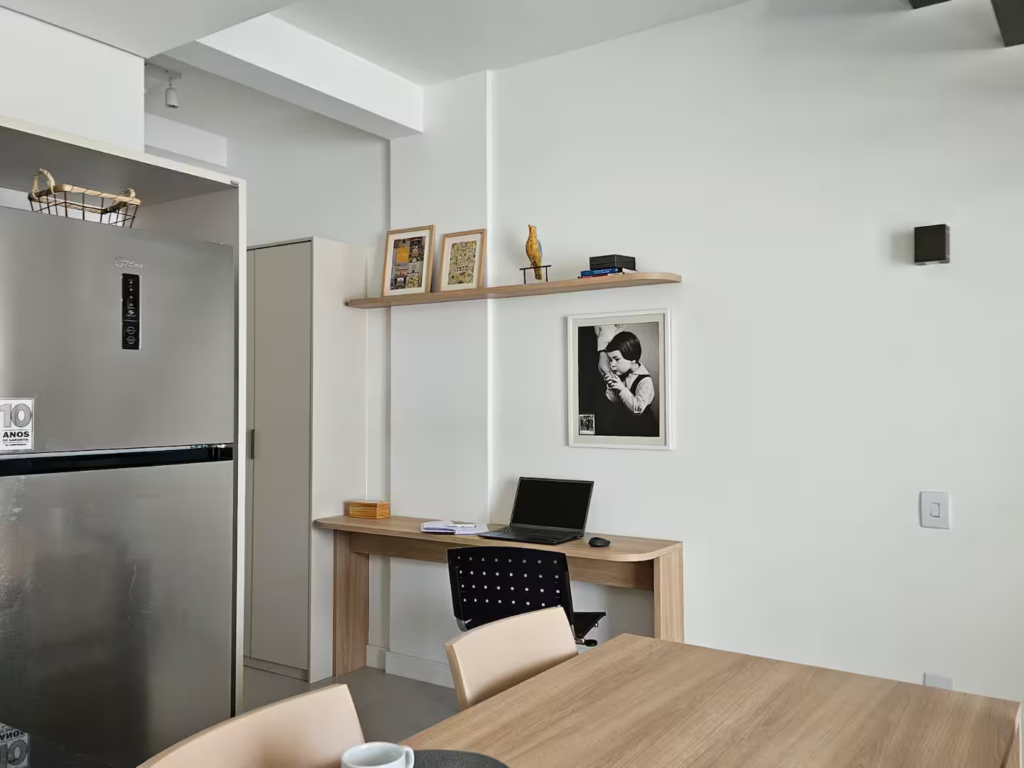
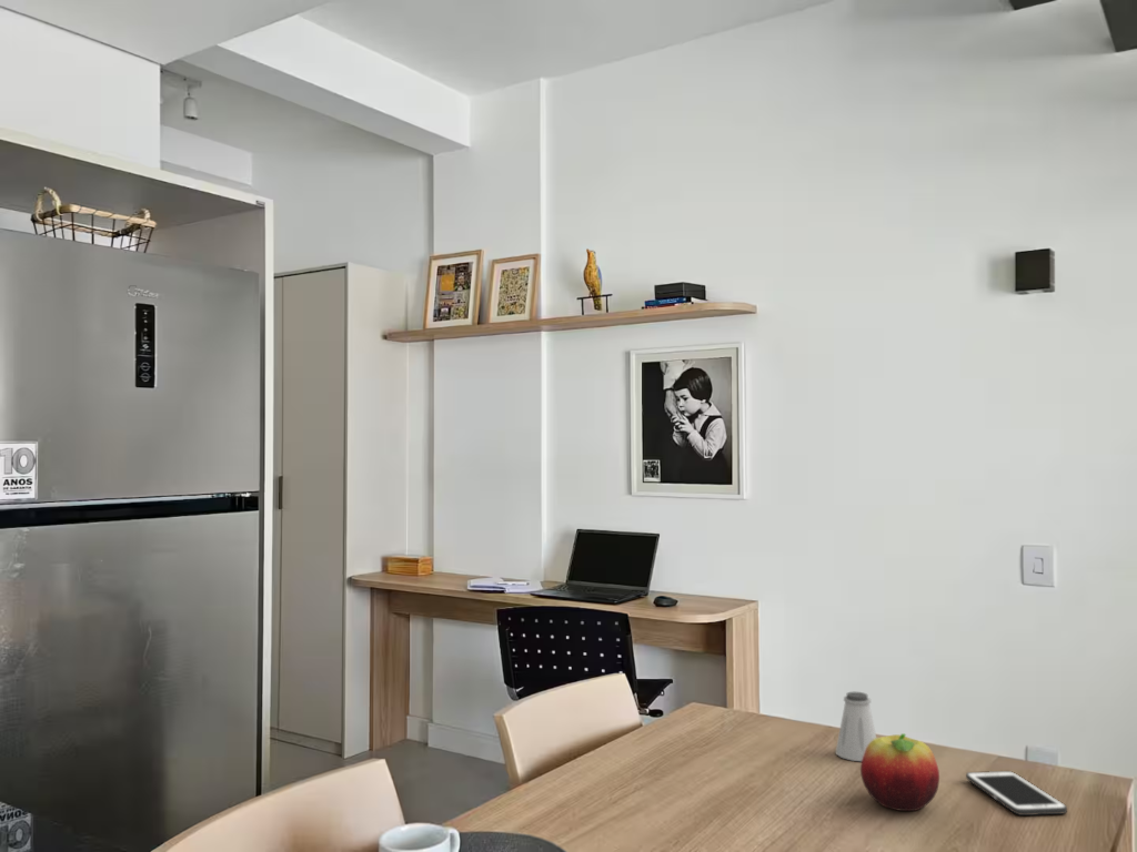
+ saltshaker [835,691,877,762]
+ cell phone [965,770,1068,816]
+ fruit [859,732,940,812]
